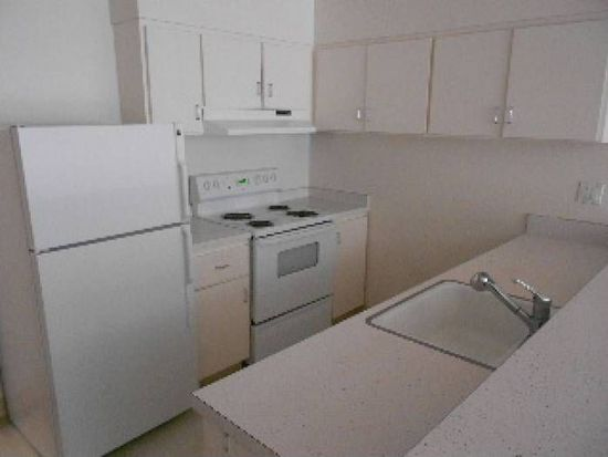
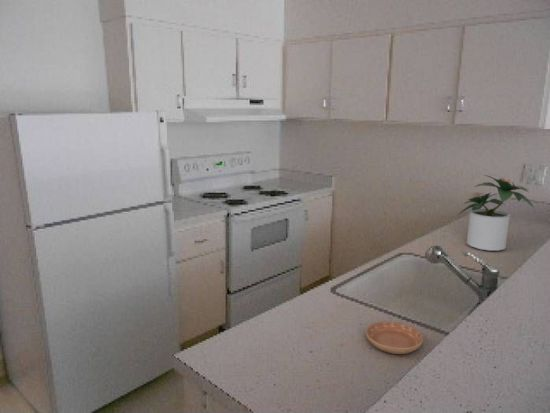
+ potted plant [457,173,536,252]
+ saucer [365,321,424,355]
